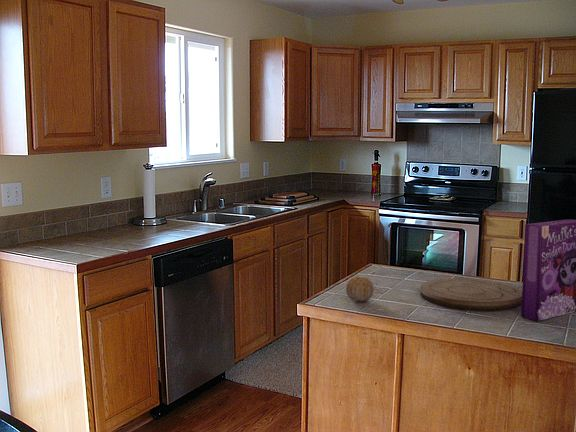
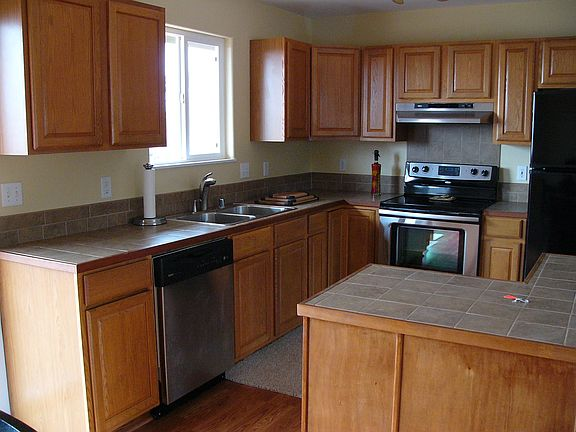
- cereal box [520,219,576,322]
- cutting board [419,277,522,311]
- fruit [345,276,375,303]
